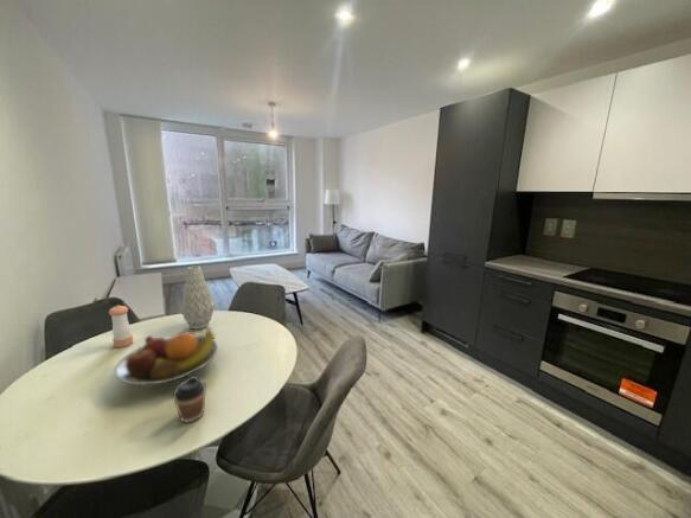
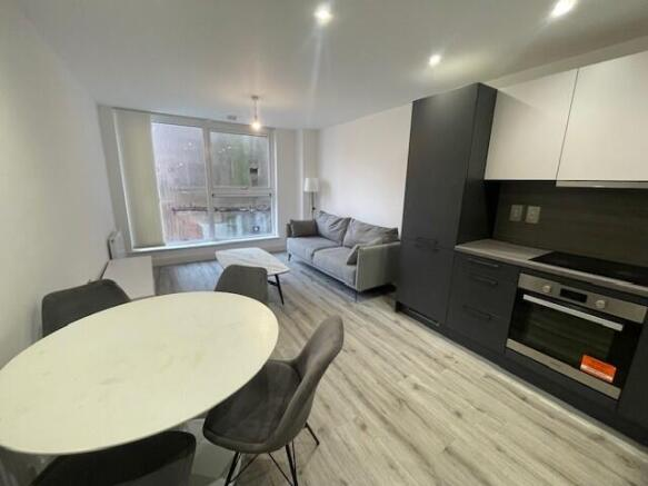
- pepper shaker [108,303,134,348]
- vase [179,264,217,330]
- fruit bowl [114,327,219,386]
- coffee cup [172,375,207,424]
